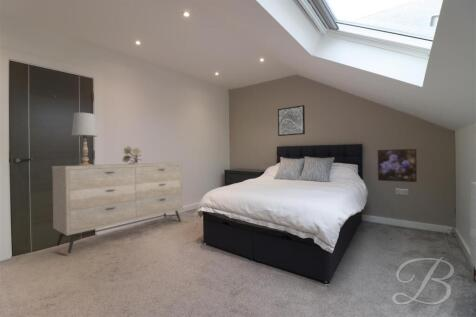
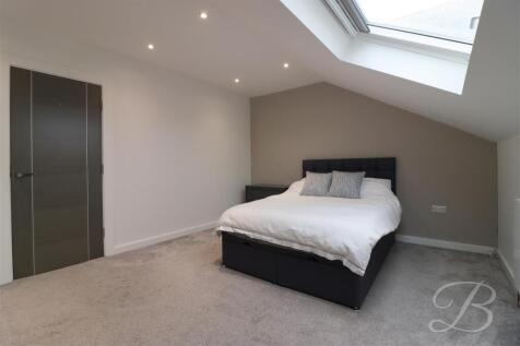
- dresser [51,162,184,255]
- table lamp [71,112,98,166]
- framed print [377,148,418,183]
- wall art [277,104,306,137]
- decorative sculpture [121,145,143,164]
